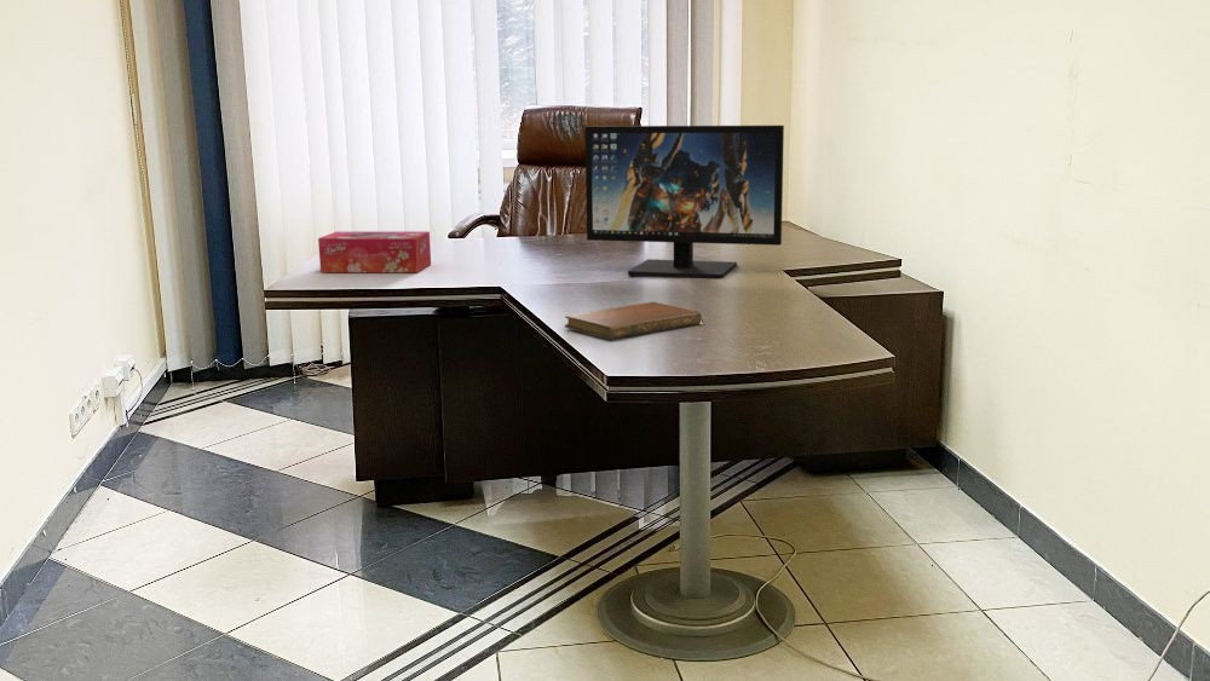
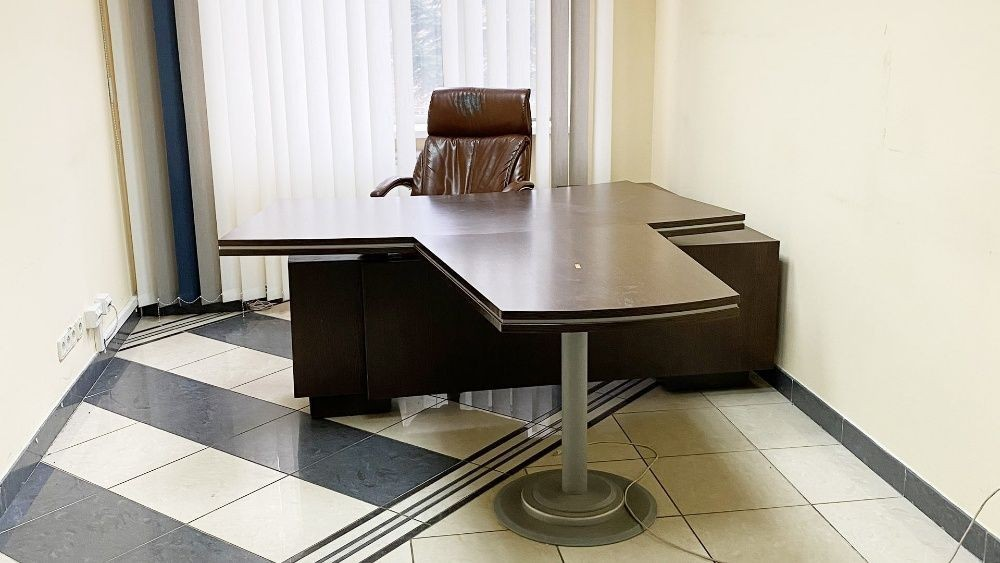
- tissue box [317,230,432,273]
- notebook [564,301,703,341]
- computer monitor [583,125,785,279]
